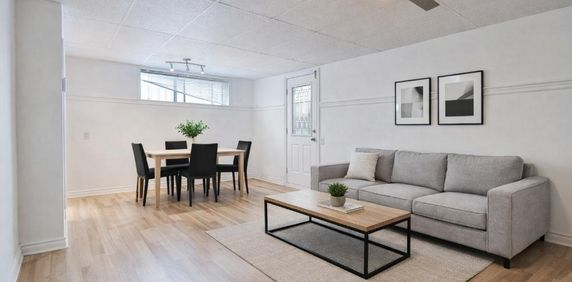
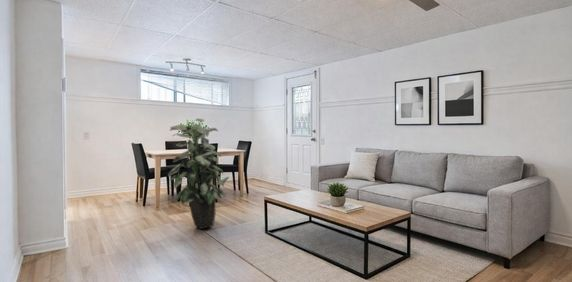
+ indoor plant [167,118,230,230]
